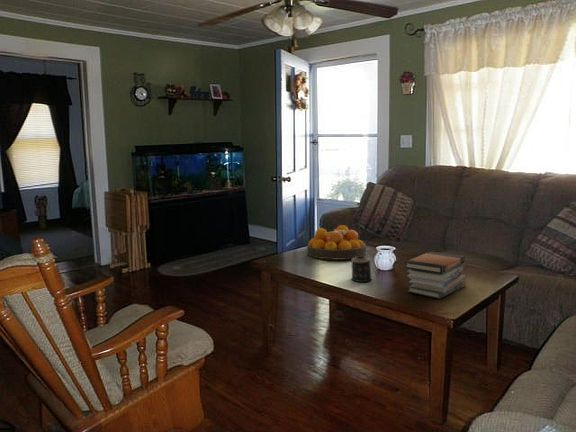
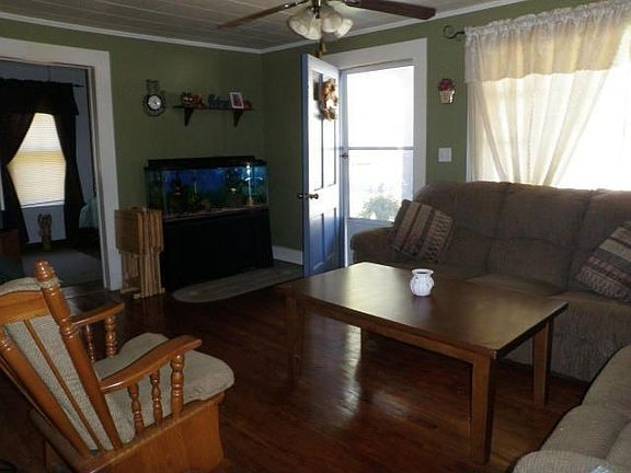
- candle [350,255,373,283]
- fruit bowl [306,224,367,261]
- book stack [403,251,468,300]
